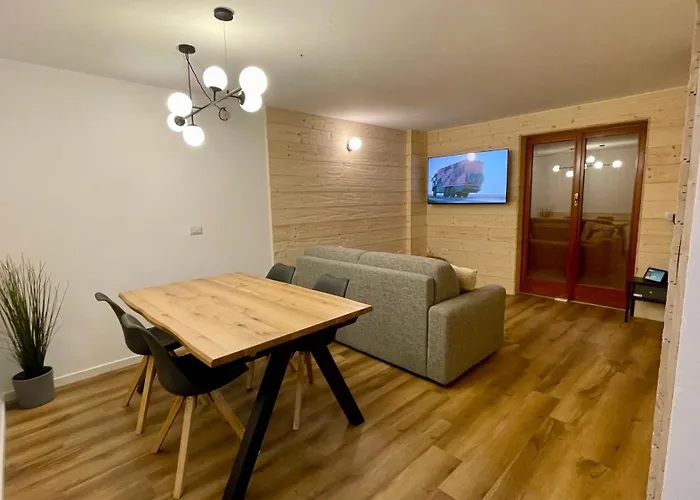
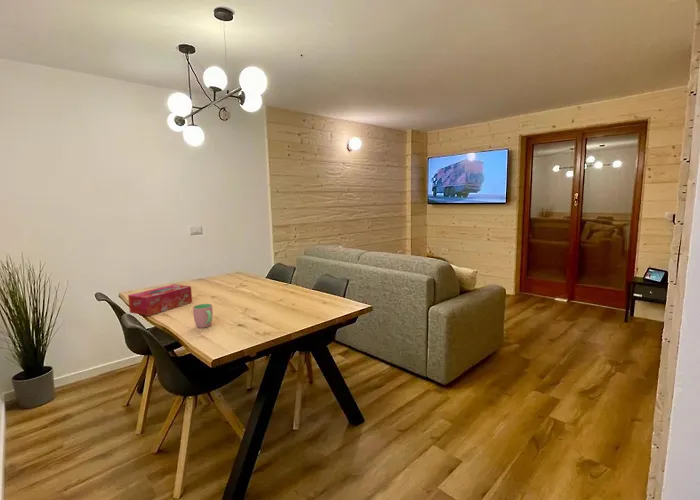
+ cup [192,303,214,329]
+ tissue box [127,284,193,317]
